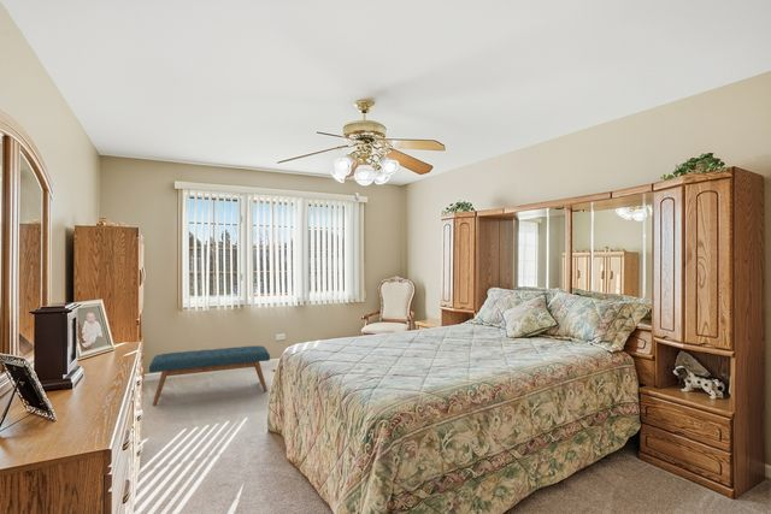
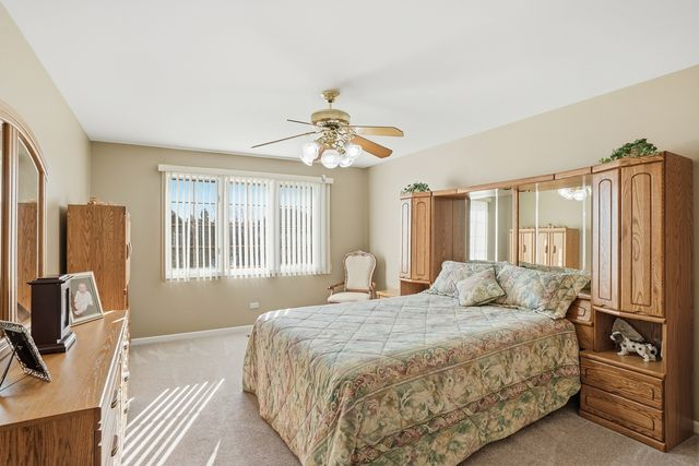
- bench [148,344,271,407]
